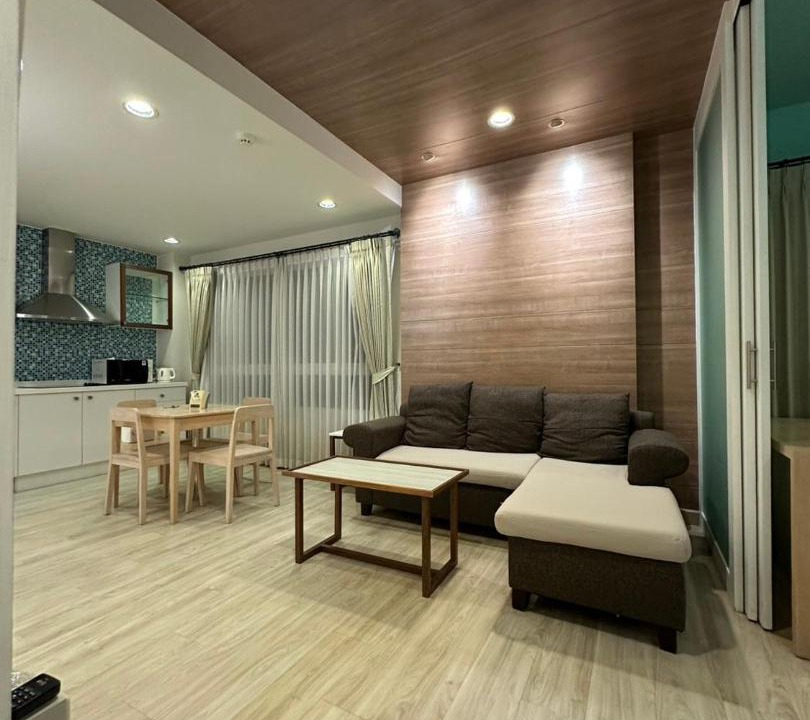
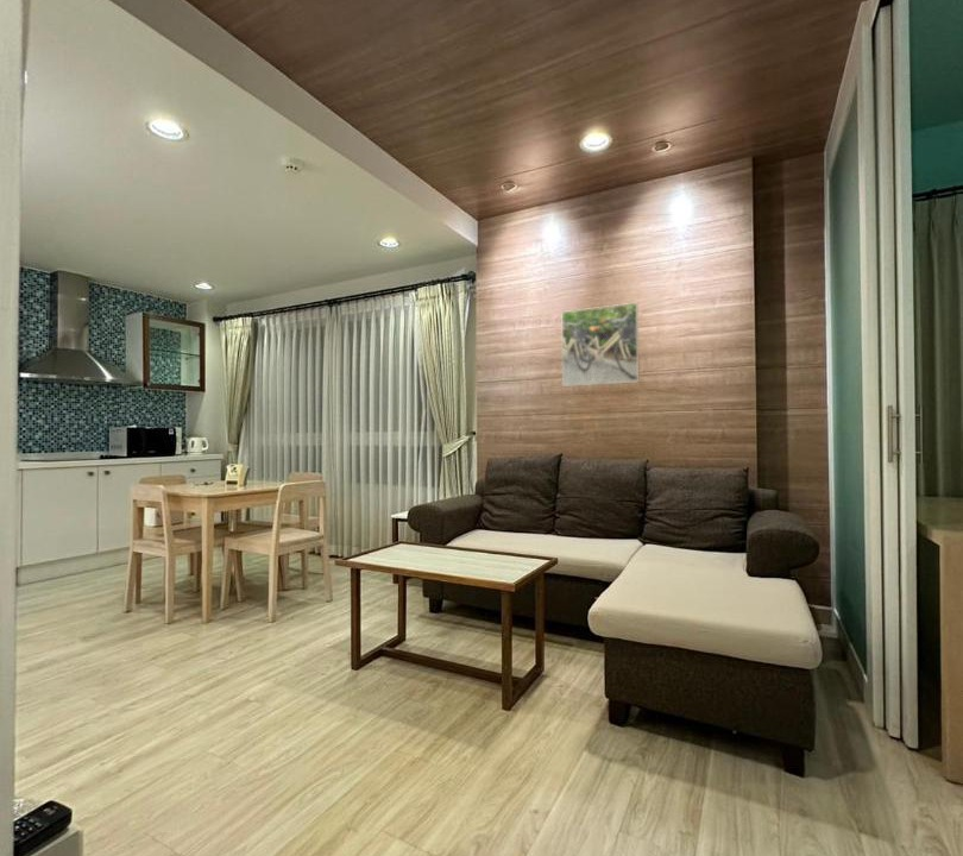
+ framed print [561,302,640,388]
